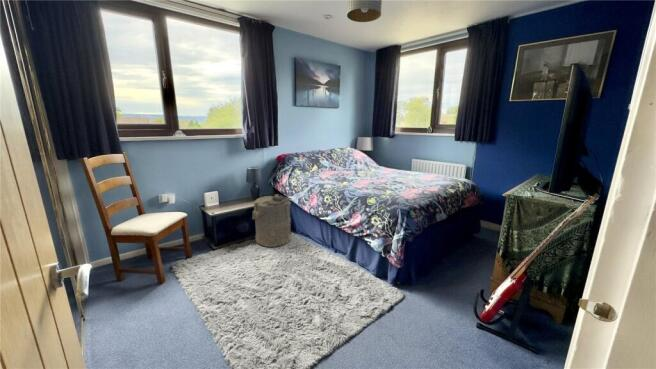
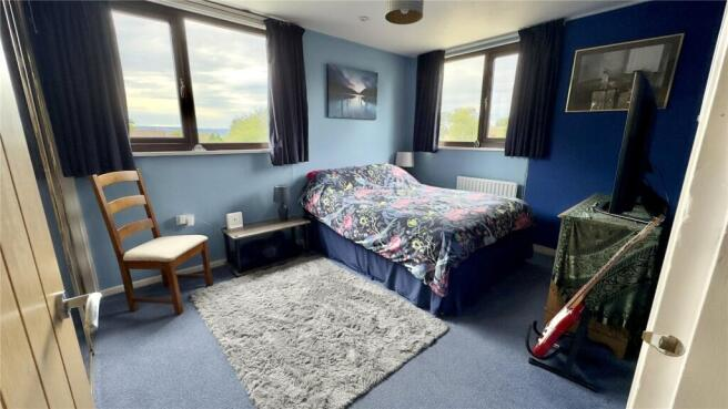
- laundry hamper [251,193,292,248]
